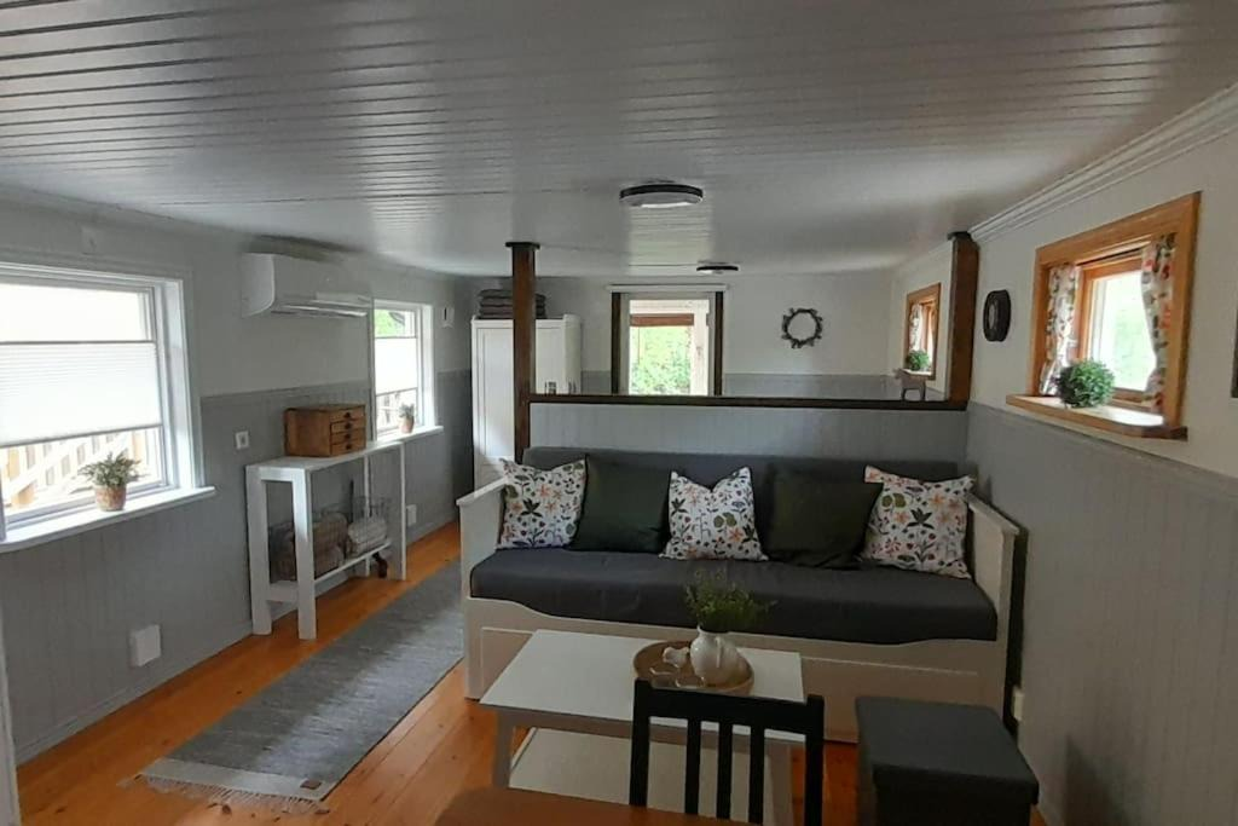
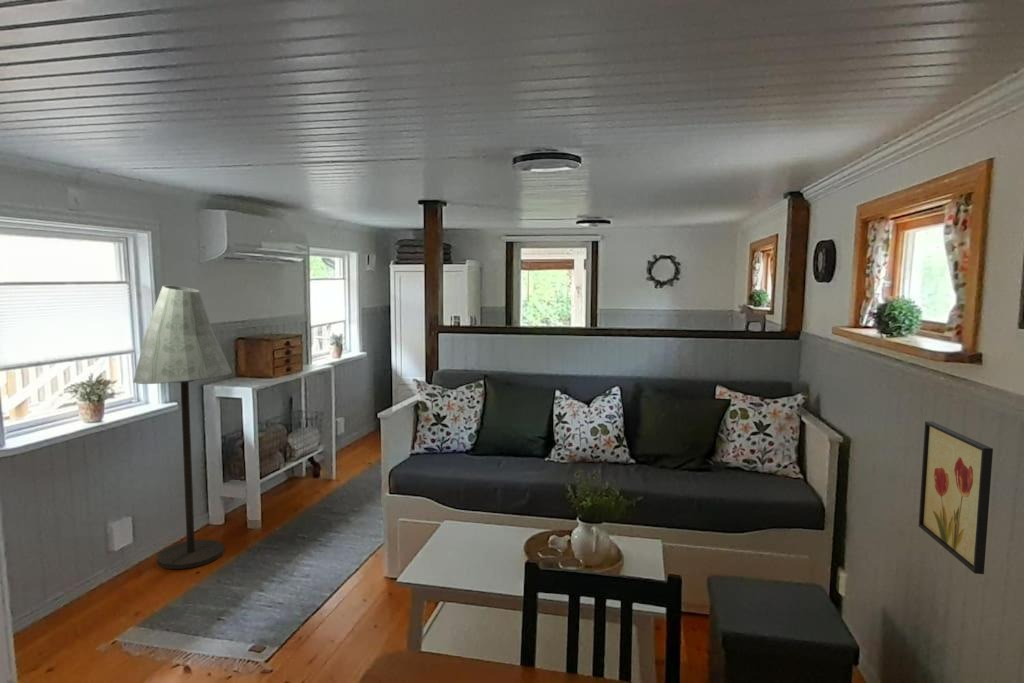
+ wall art [918,420,994,575]
+ floor lamp [132,285,233,570]
